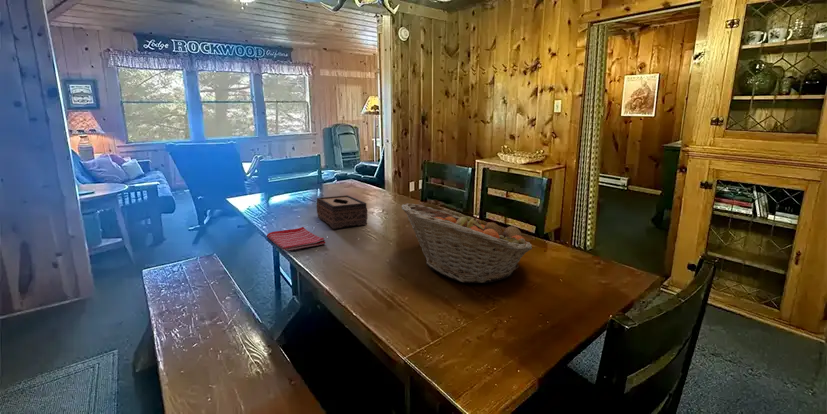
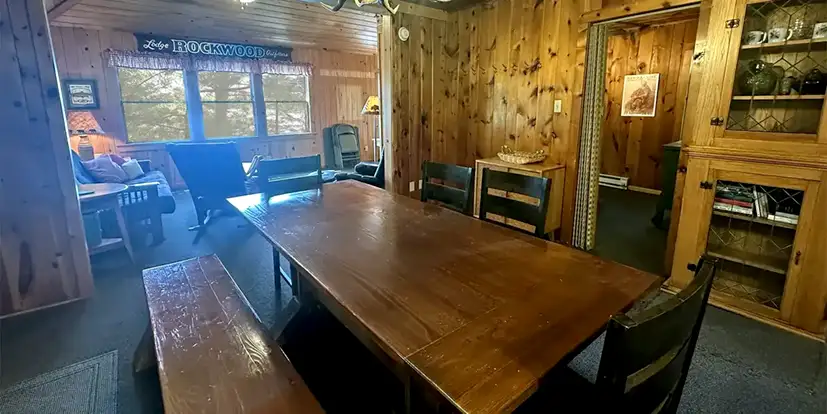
- fruit basket [401,202,533,284]
- dish towel [266,226,327,252]
- tissue box [315,194,368,230]
